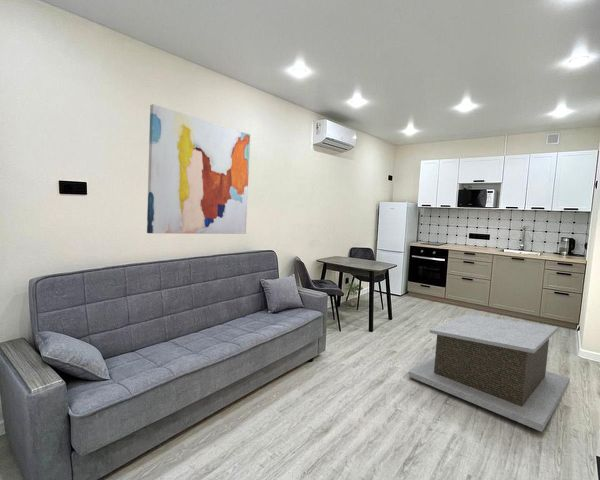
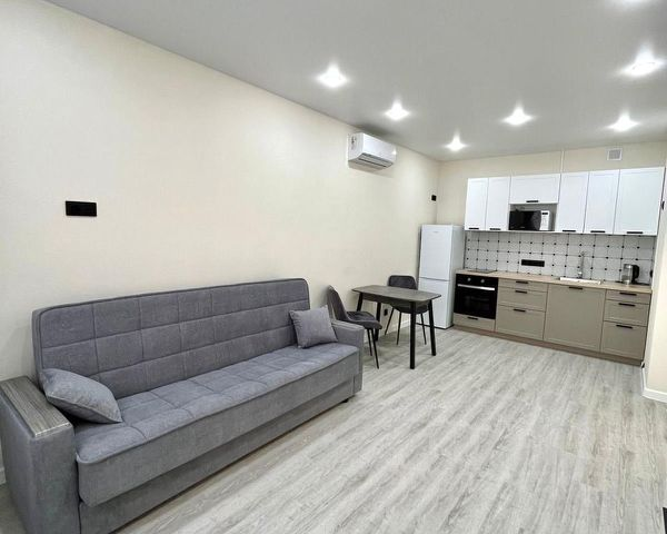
- coffee table [408,313,571,433]
- wall art [146,103,251,235]
- potted plant [344,281,365,308]
